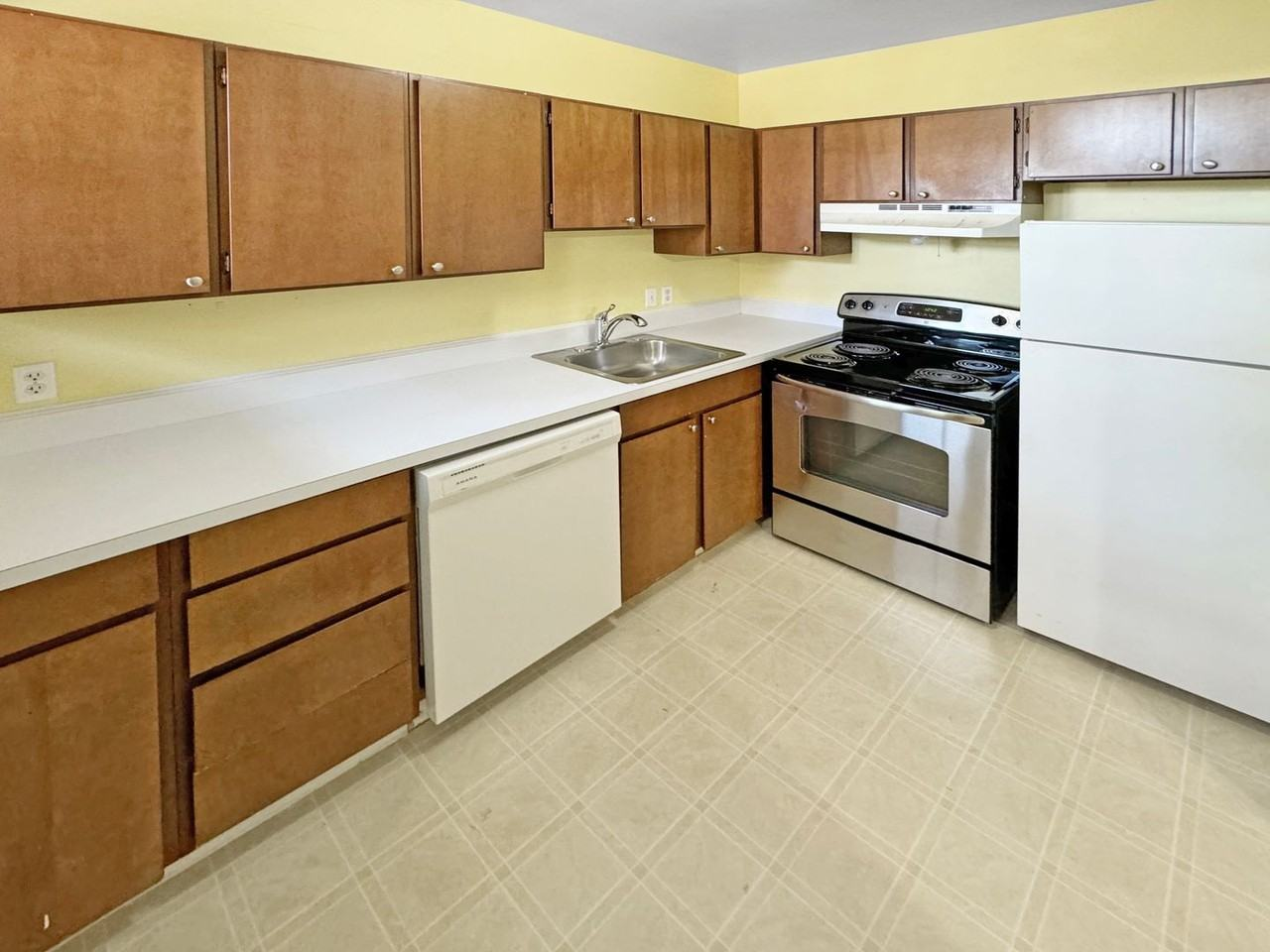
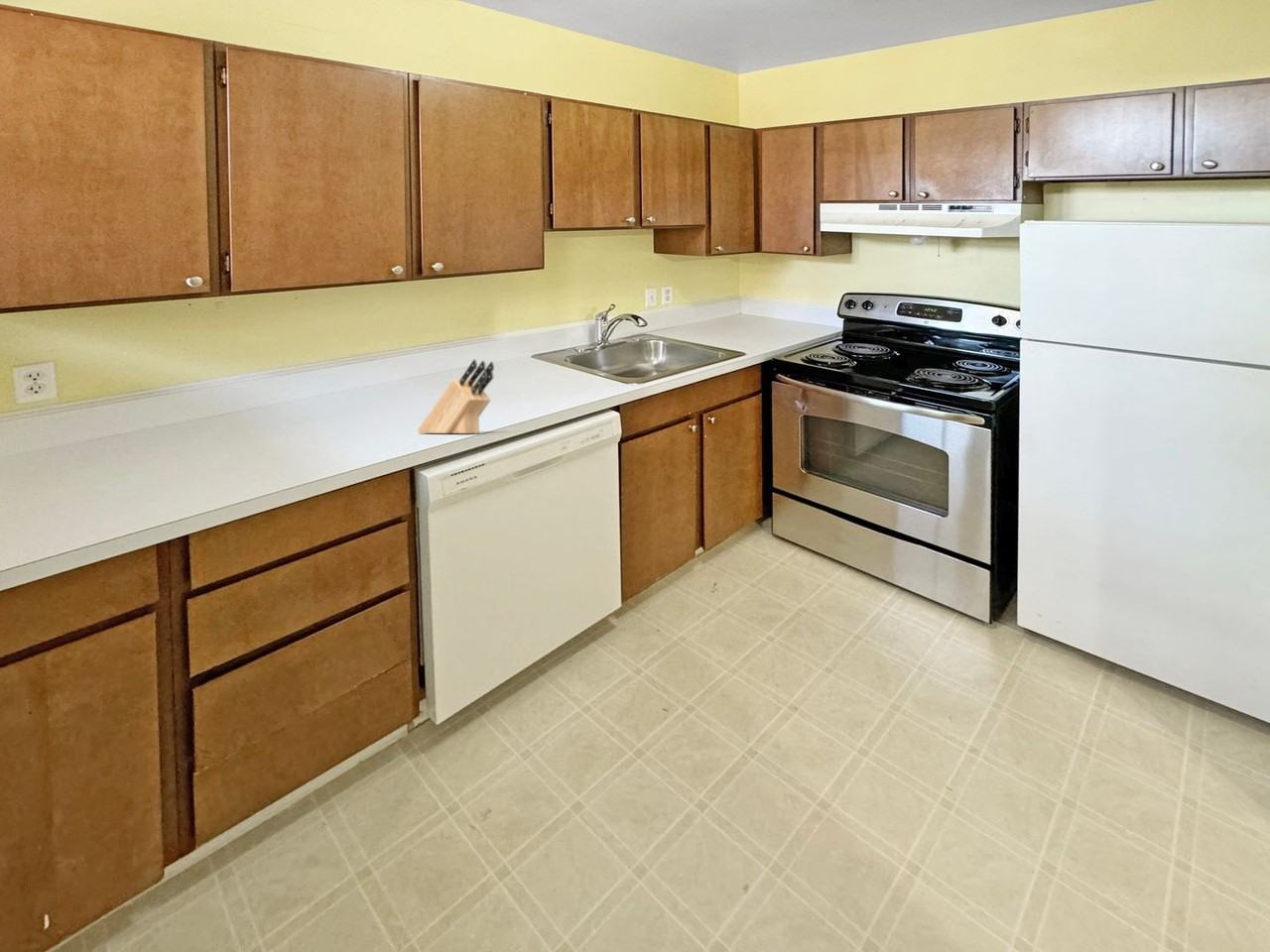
+ knife block [417,359,495,434]
